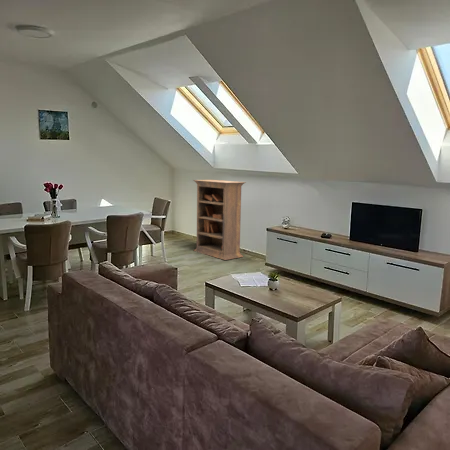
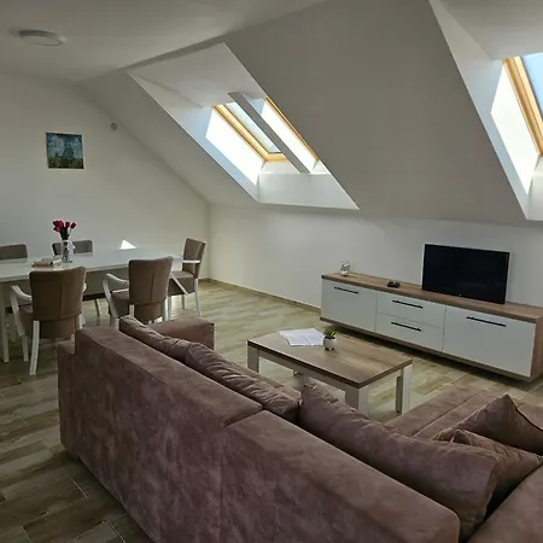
- bookcase [192,179,247,261]
